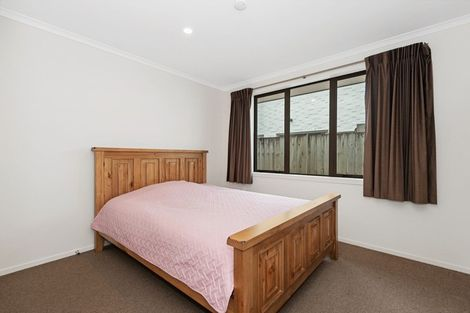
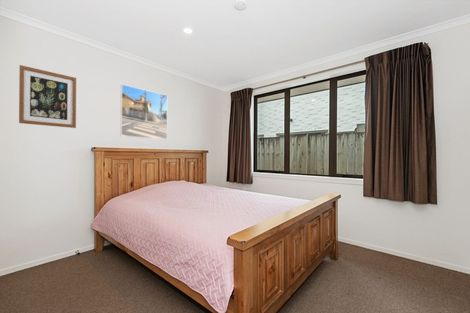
+ wall art [18,64,77,129]
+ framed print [119,83,168,140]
